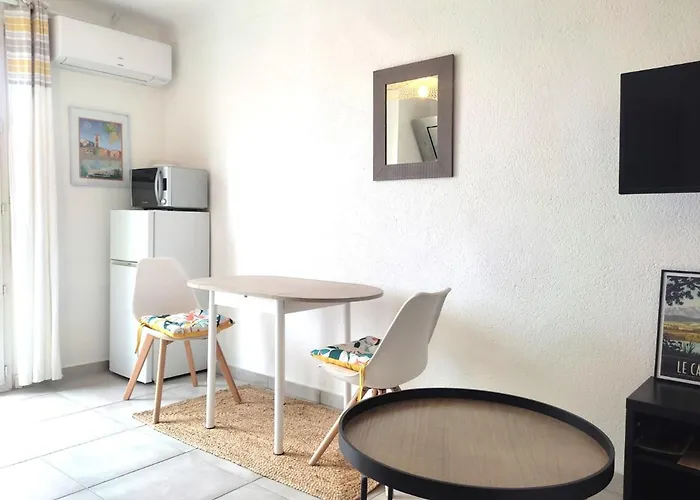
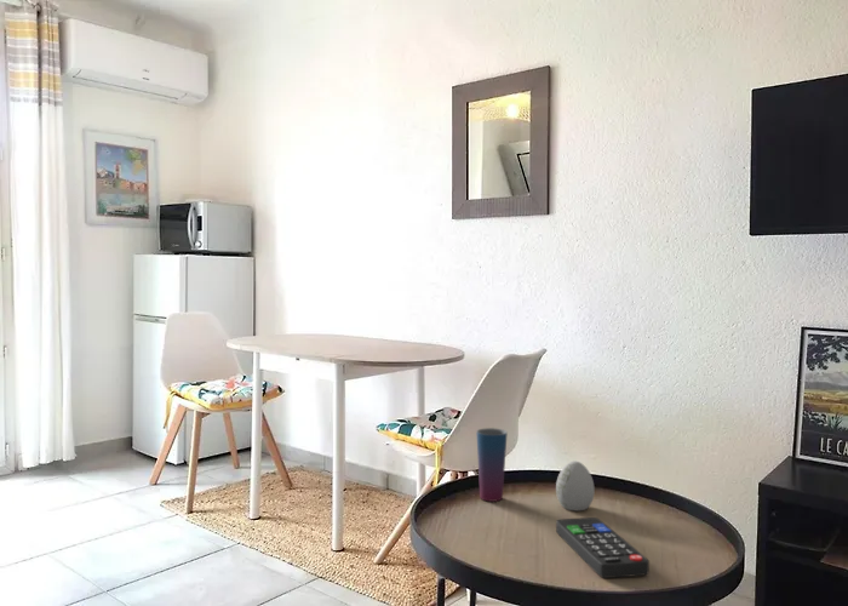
+ remote control [555,516,651,579]
+ decorative egg [555,461,596,511]
+ cup [475,427,509,503]
